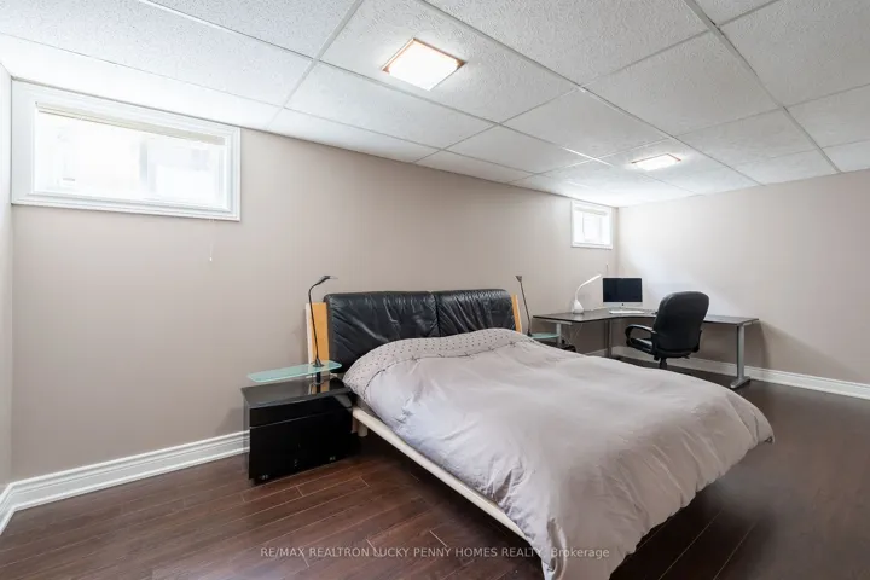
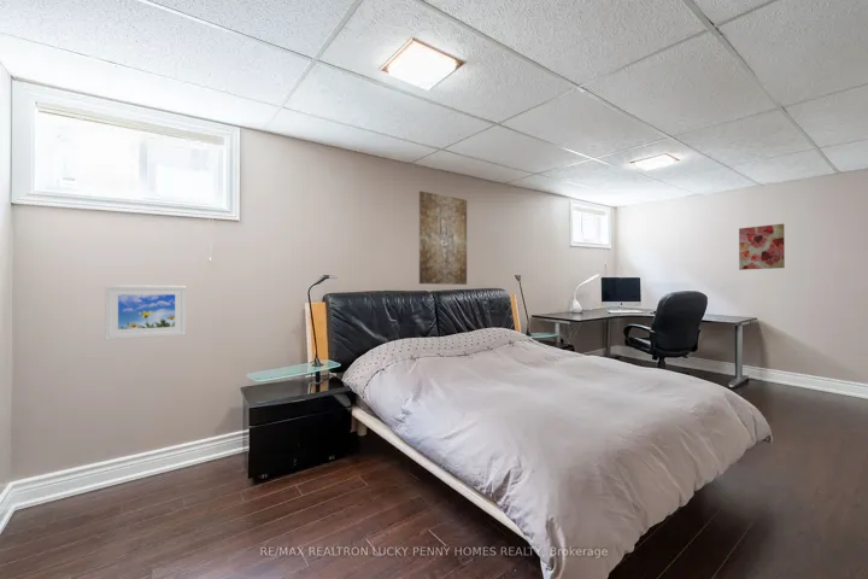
+ wall art [738,223,786,271]
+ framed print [104,285,187,341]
+ wall art [418,191,468,286]
